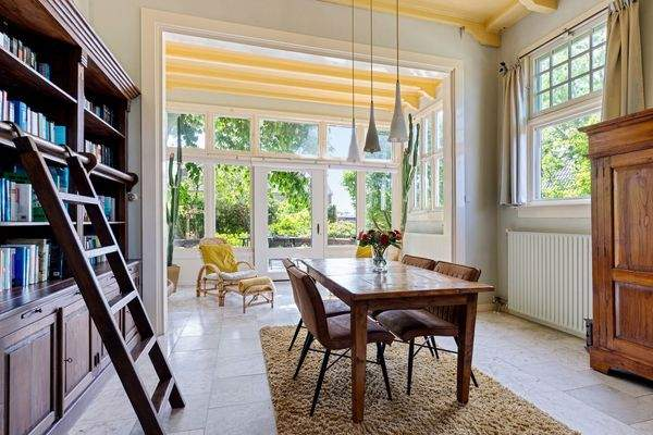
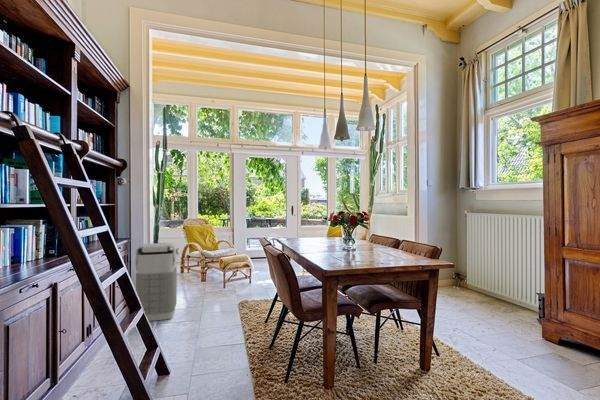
+ grenade [134,242,180,322]
